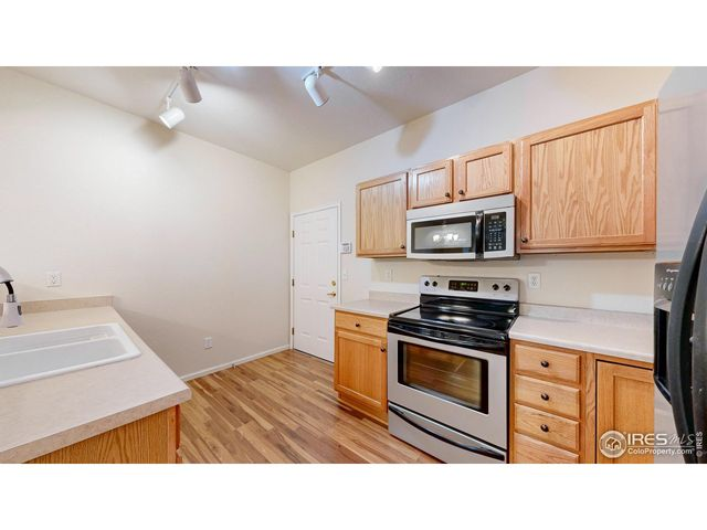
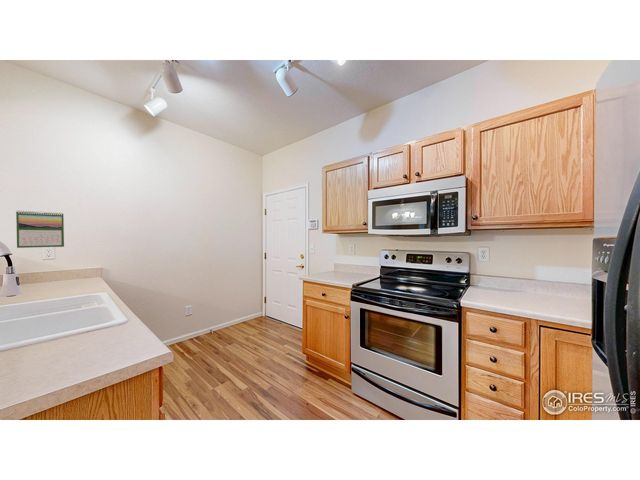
+ calendar [15,210,65,249]
